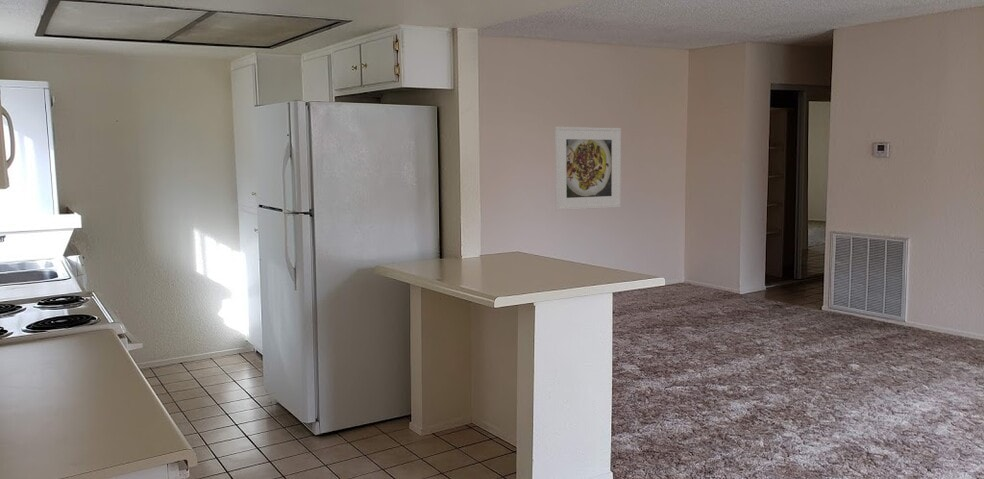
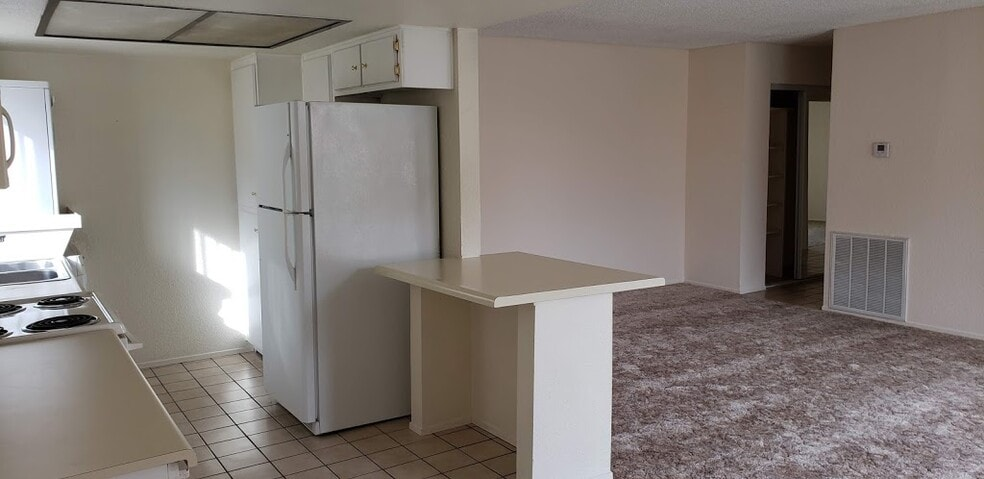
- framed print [554,126,622,211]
